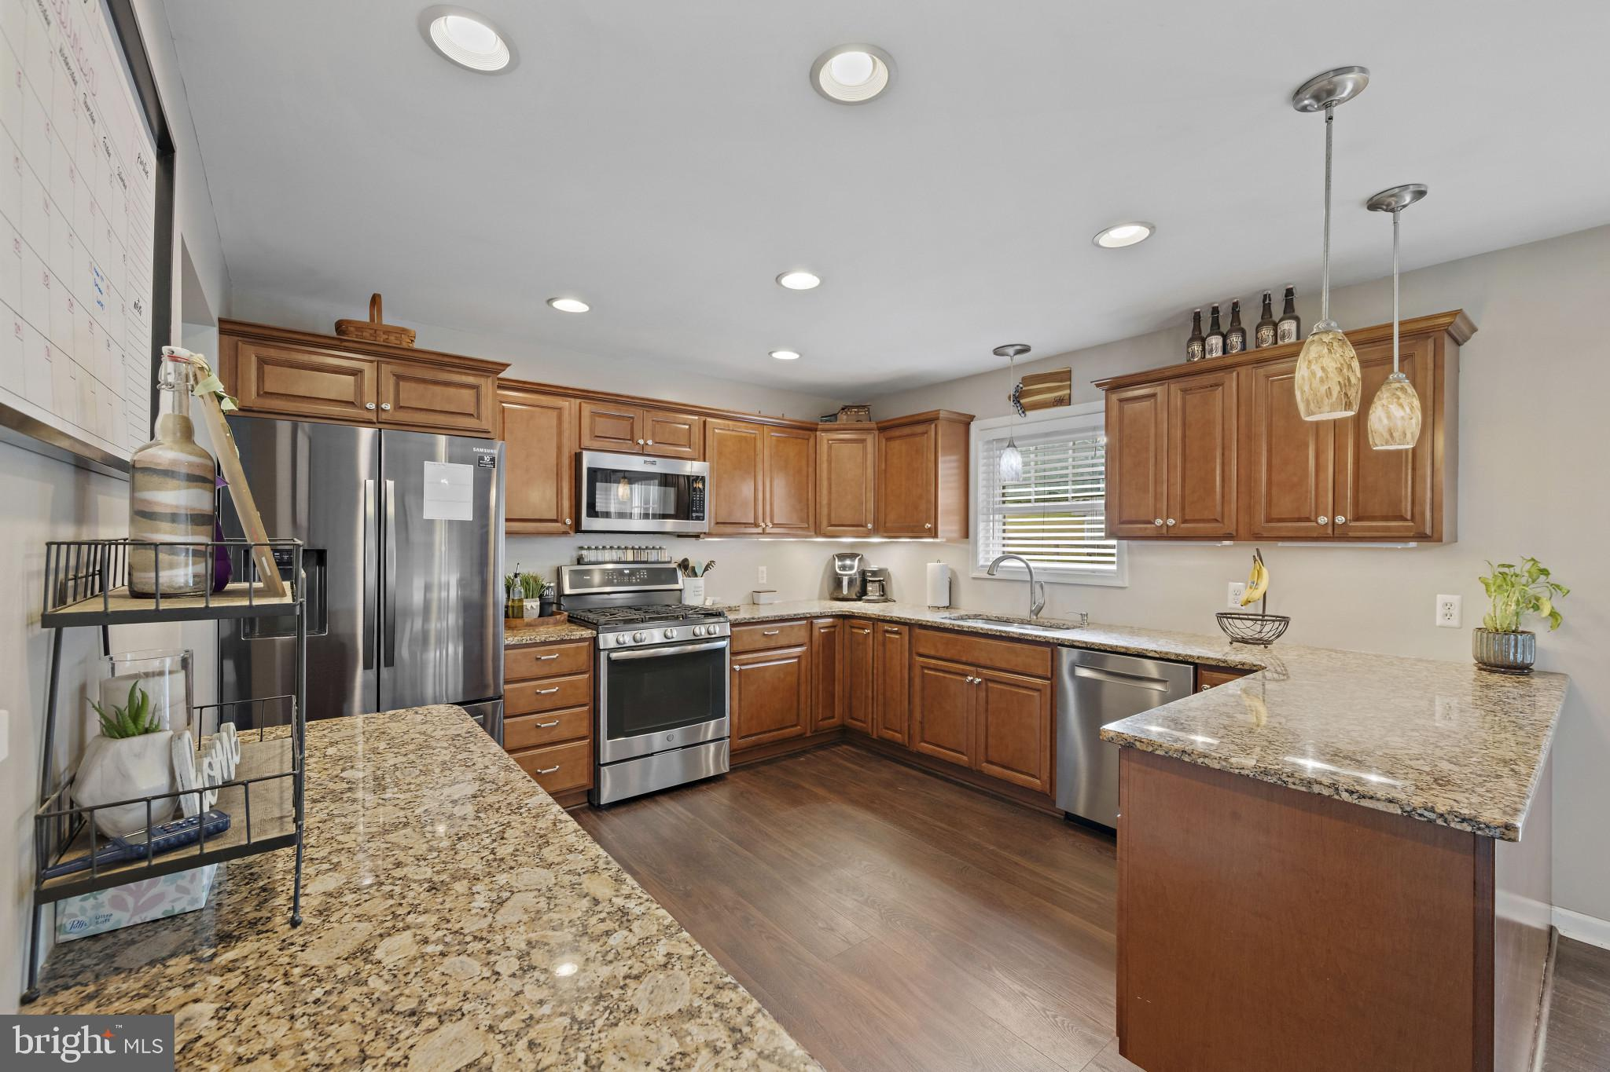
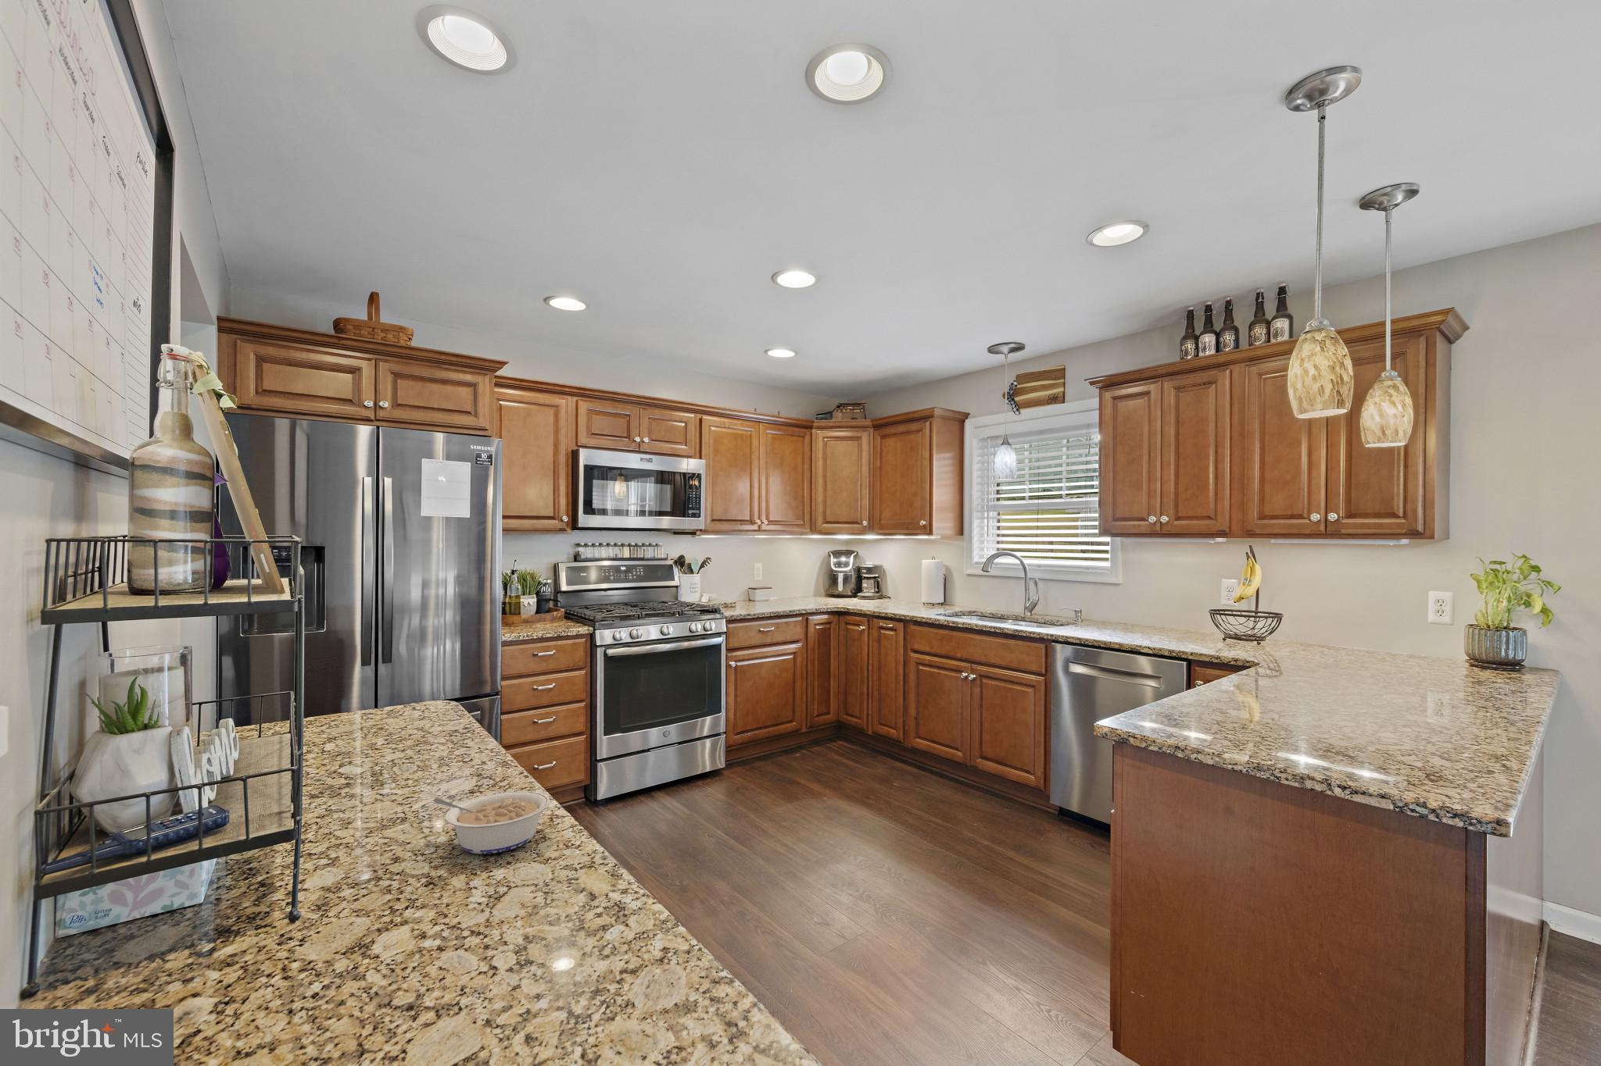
+ legume [432,790,550,855]
